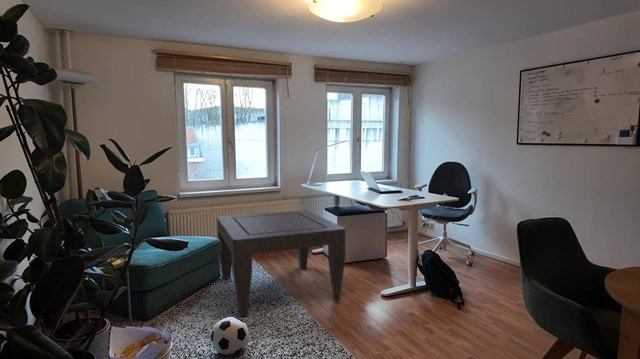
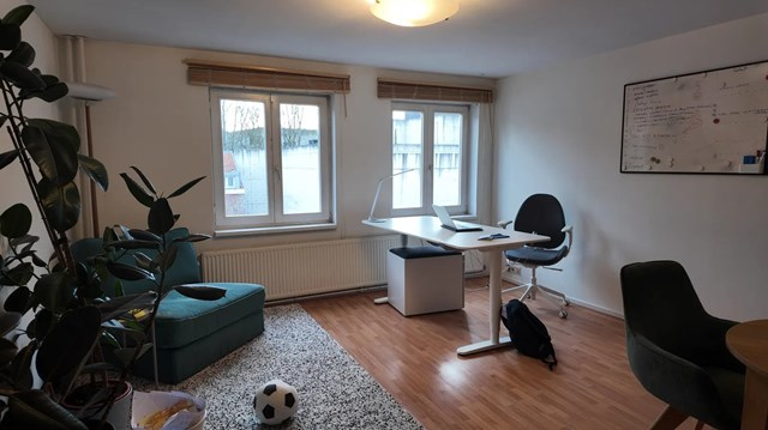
- coffee table [216,209,347,317]
